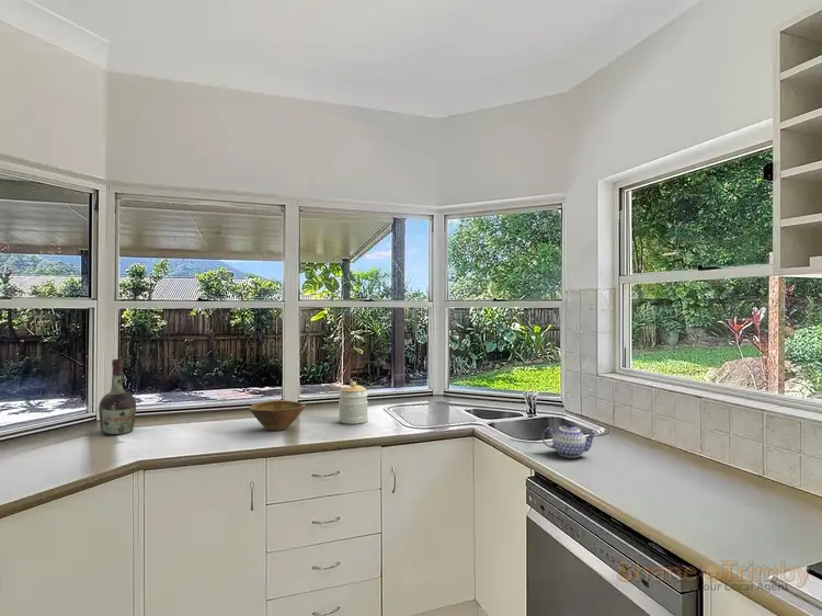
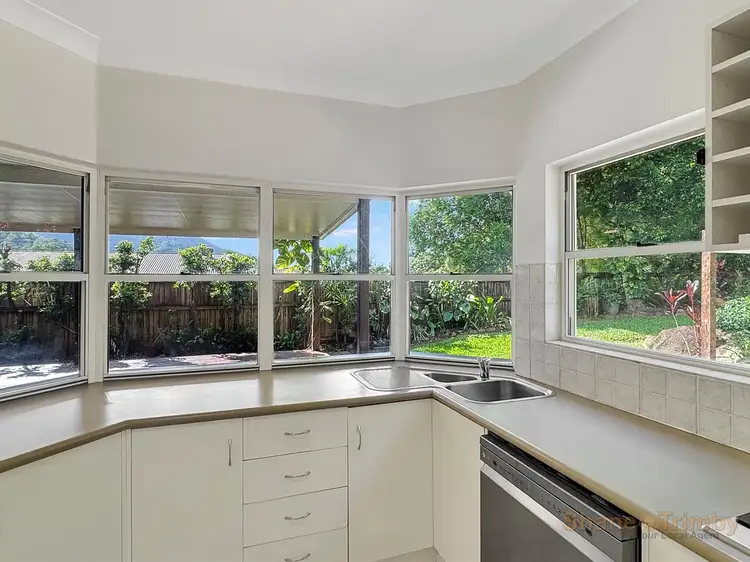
- teapot [540,422,598,458]
- bowl [249,399,307,432]
- jar [338,380,369,425]
- cognac bottle [98,358,137,436]
